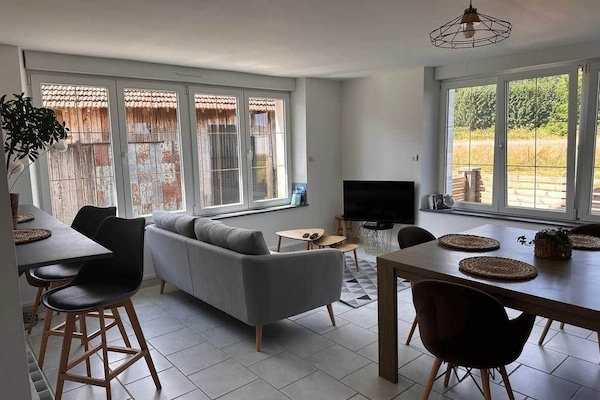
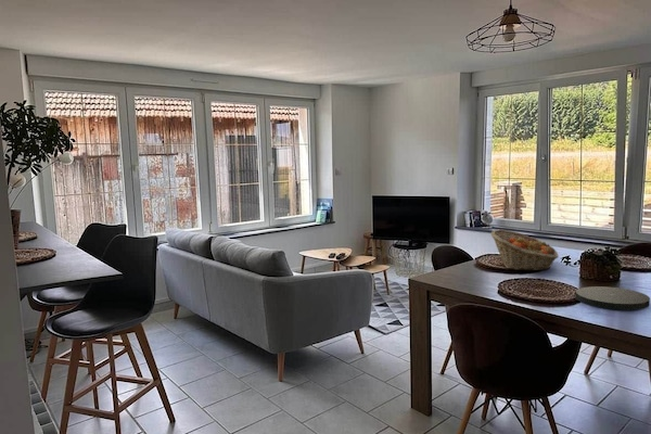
+ fruit basket [489,229,560,271]
+ plate [575,285,651,311]
